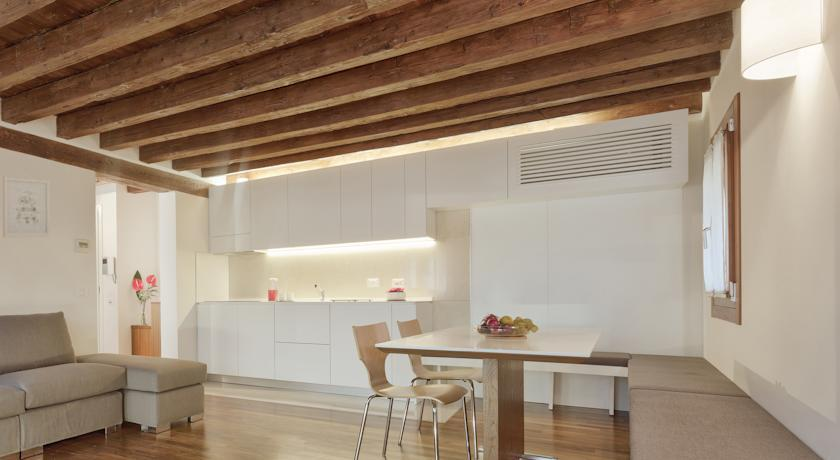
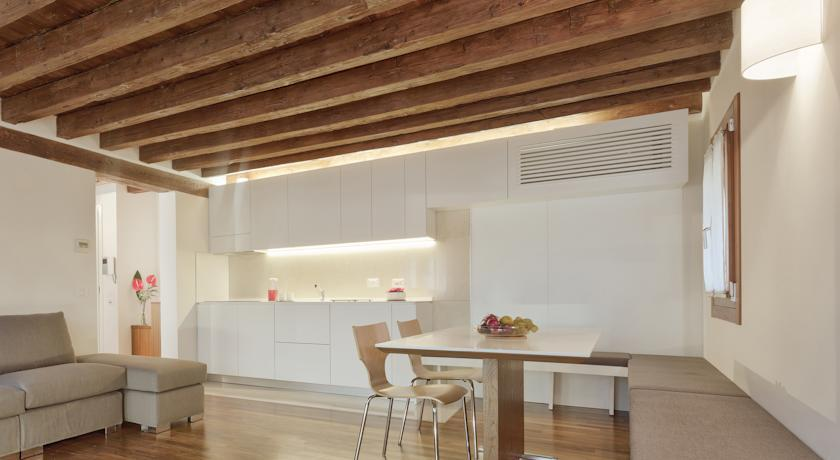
- wall art [2,176,51,238]
